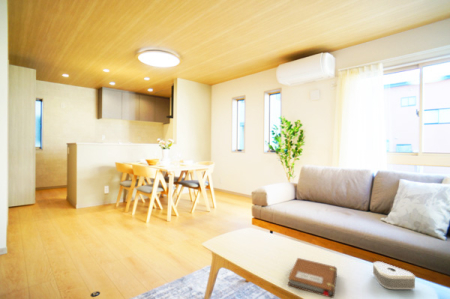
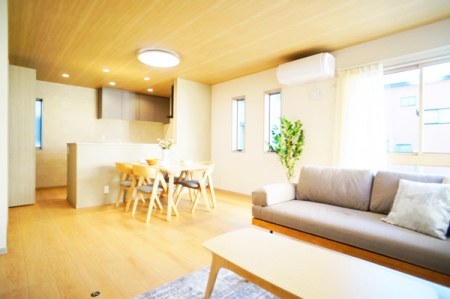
- notebook [287,257,338,299]
- speaker [372,261,416,290]
